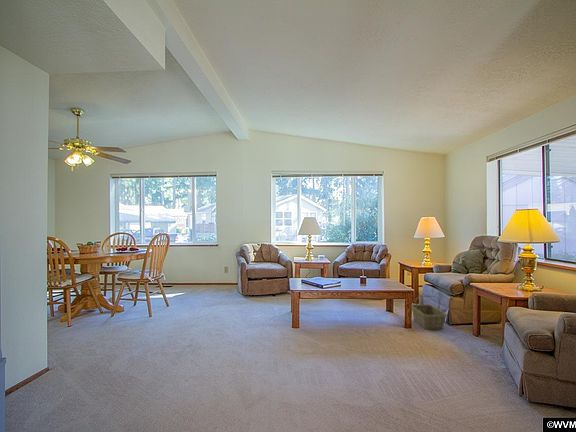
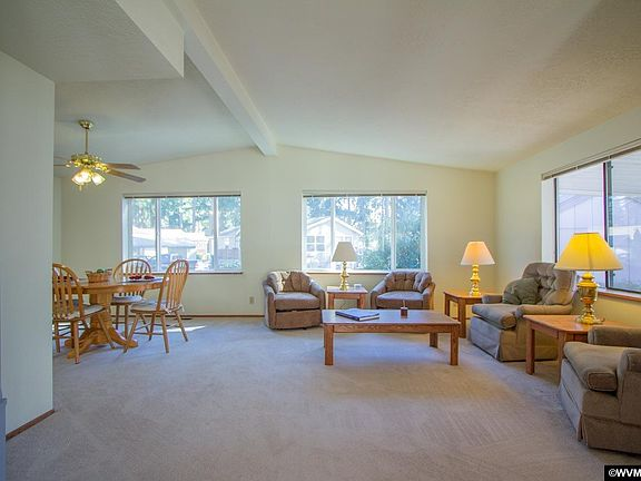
- basket [411,295,448,331]
